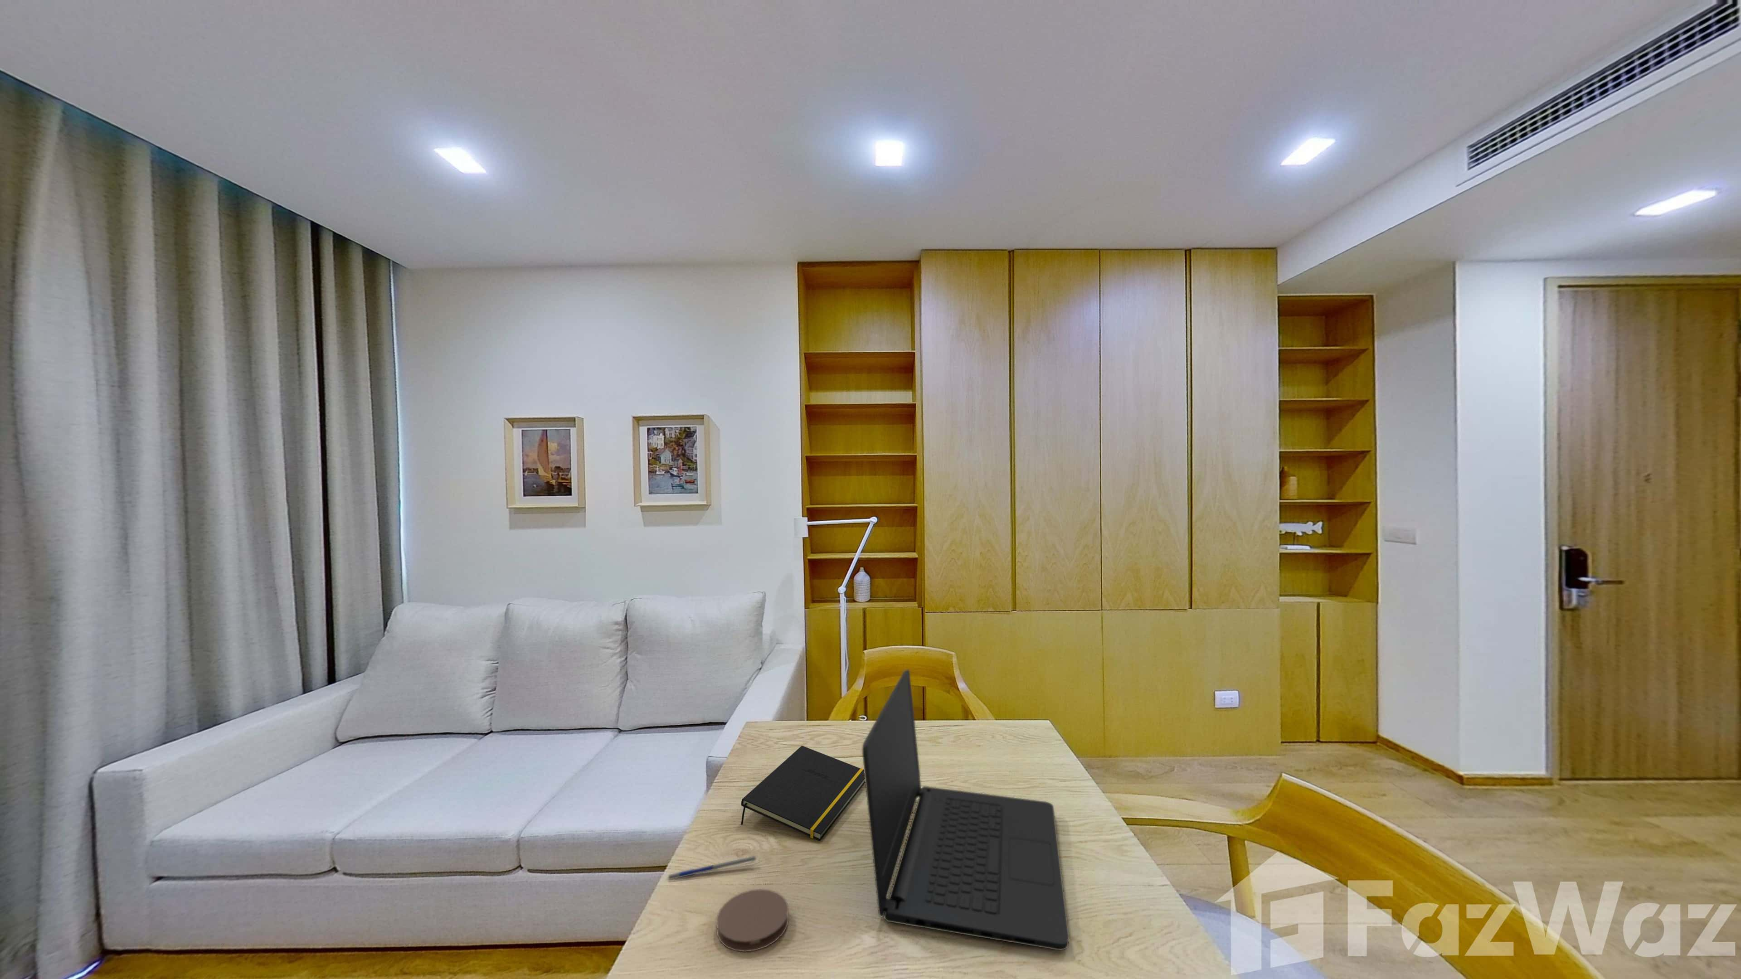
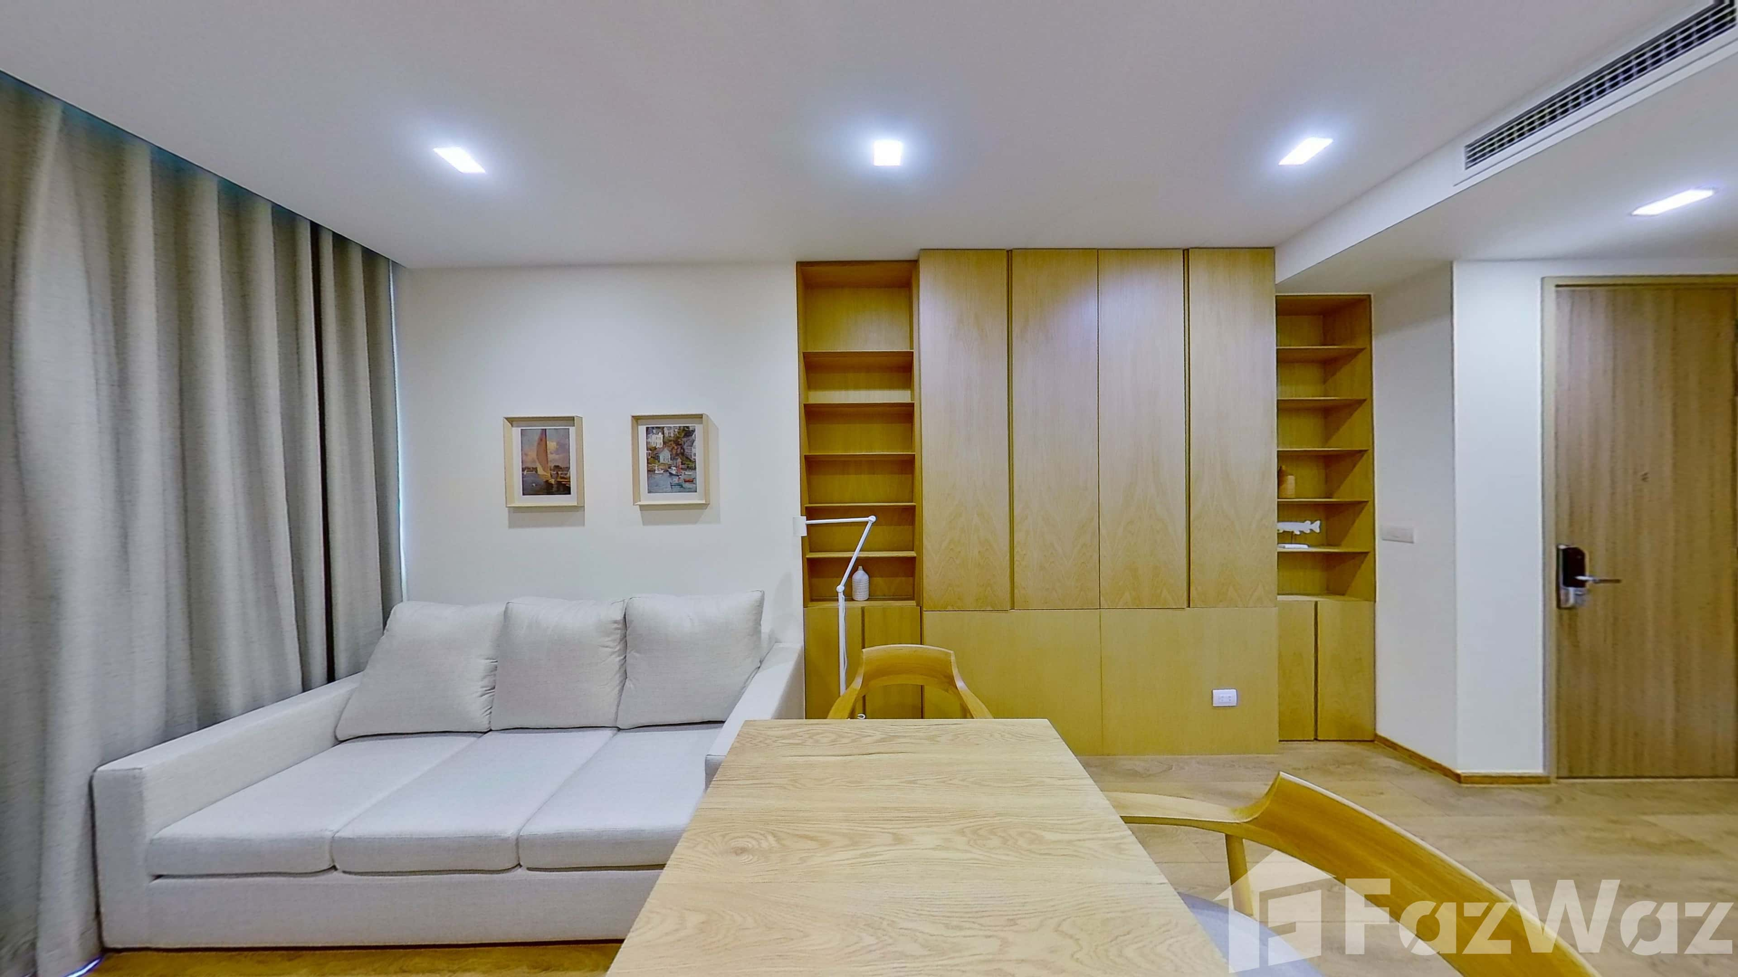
- coaster [716,889,789,953]
- laptop [862,668,1069,950]
- notepad [740,745,866,842]
- pen [668,855,759,882]
